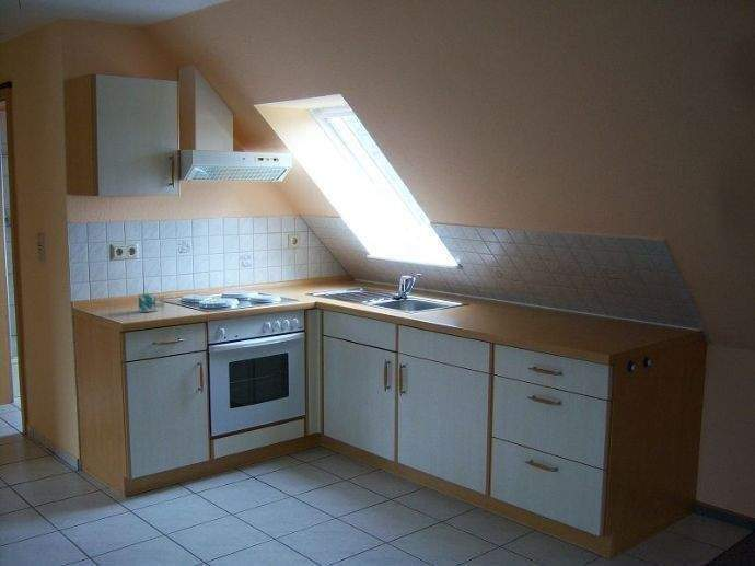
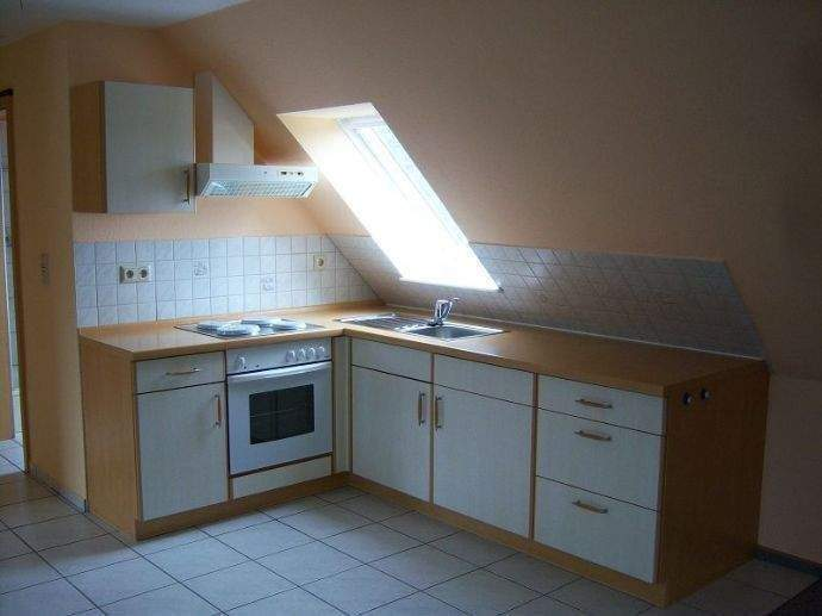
- mug [138,292,165,313]
